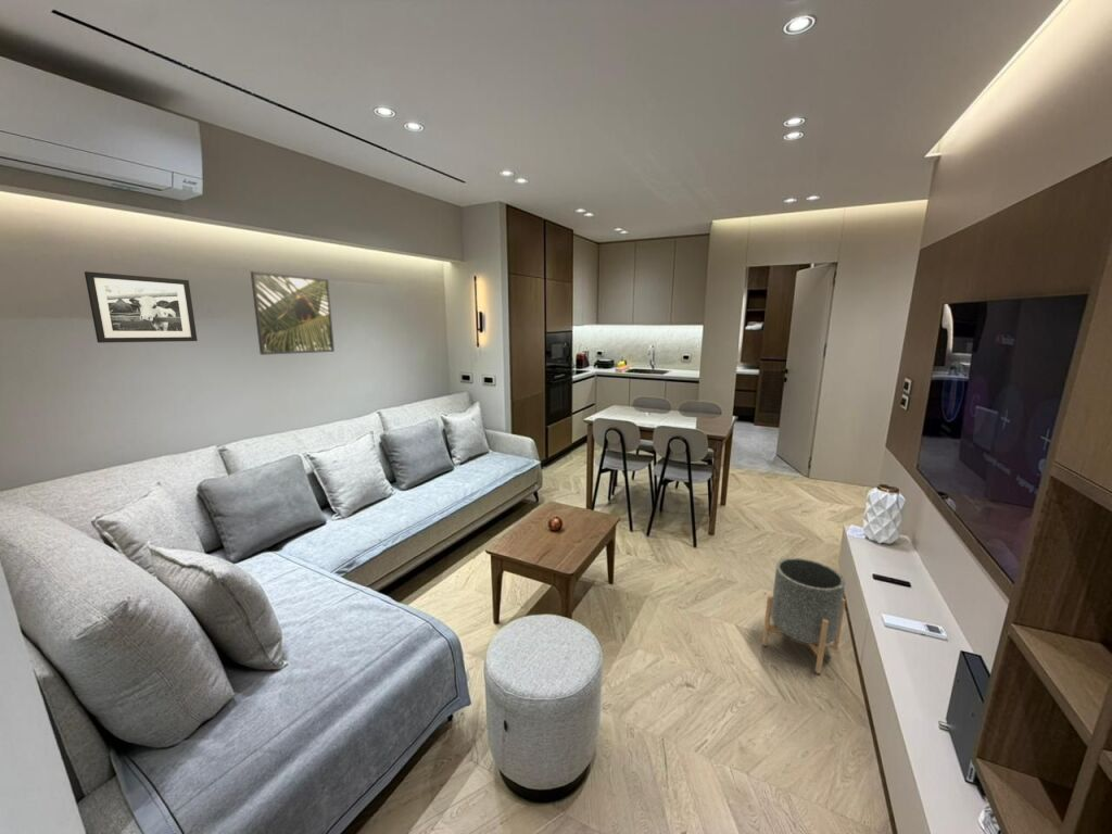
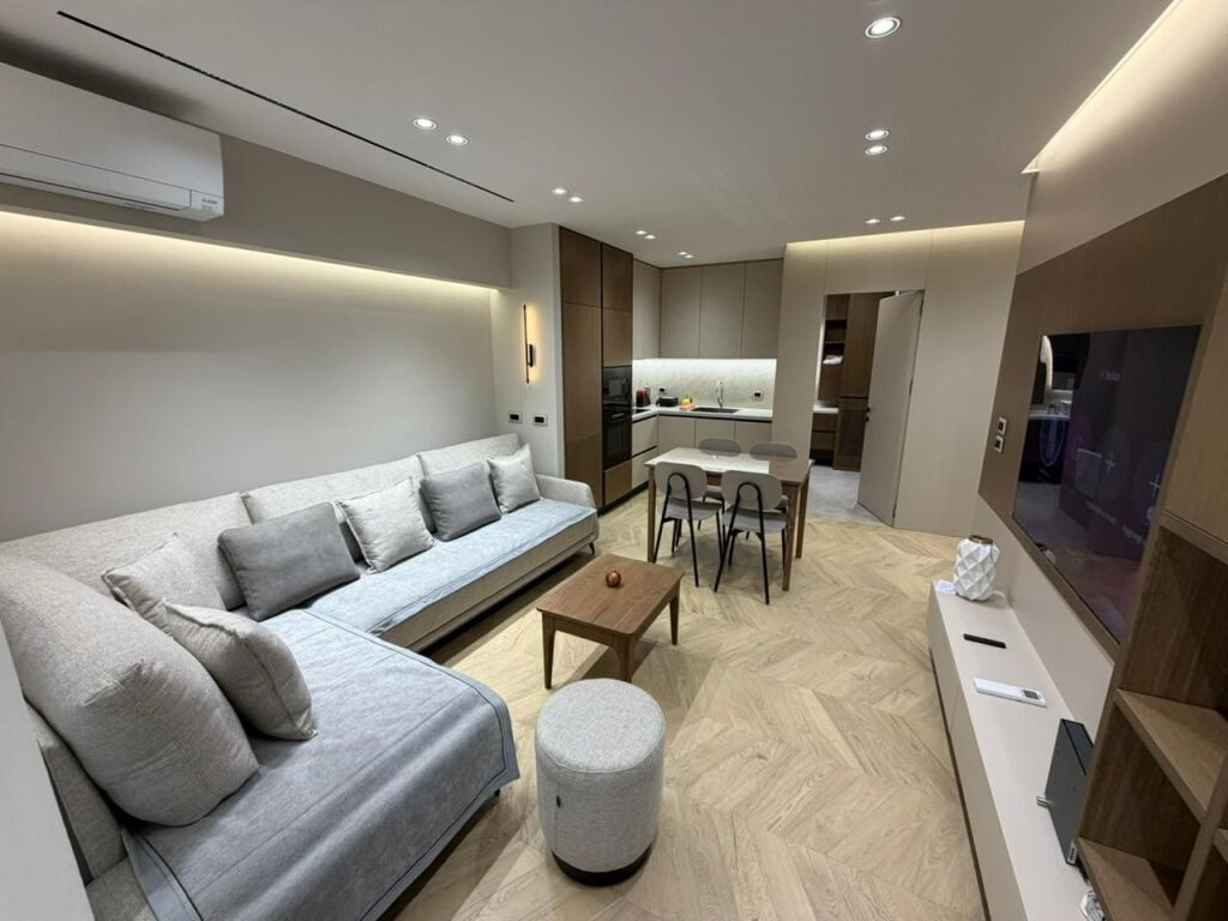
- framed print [250,270,336,356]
- picture frame [84,270,199,344]
- planter [761,557,846,674]
